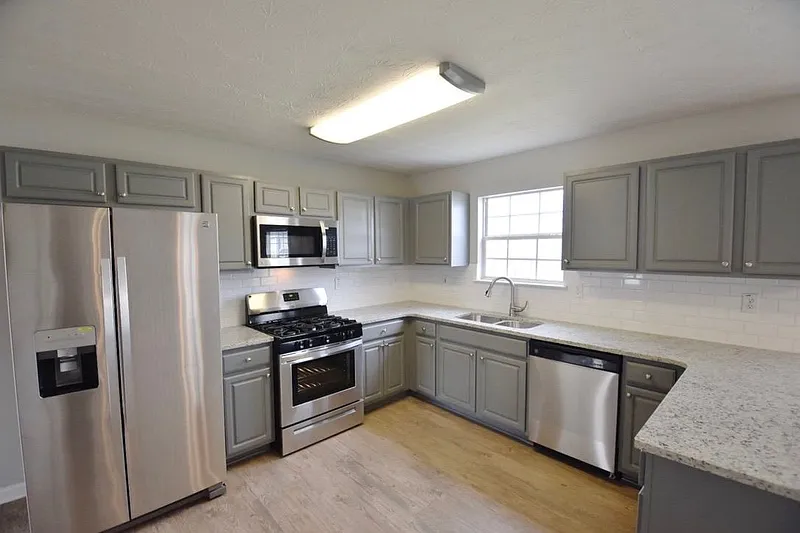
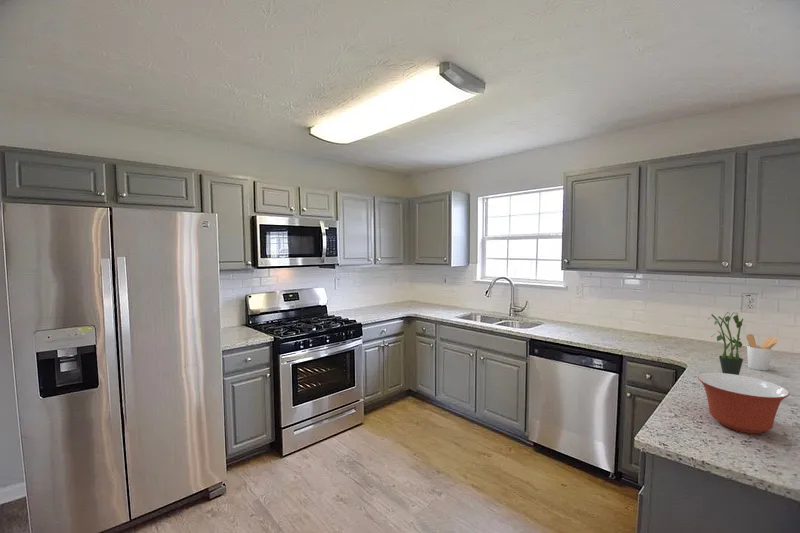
+ utensil holder [745,333,780,372]
+ potted plant [708,311,744,375]
+ mixing bowl [697,372,790,434]
